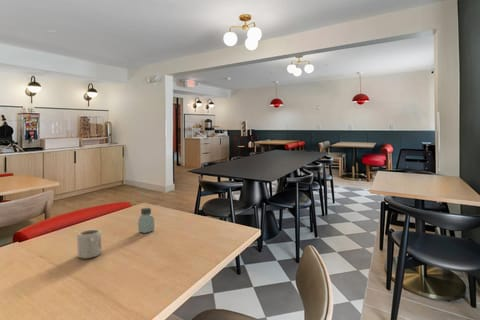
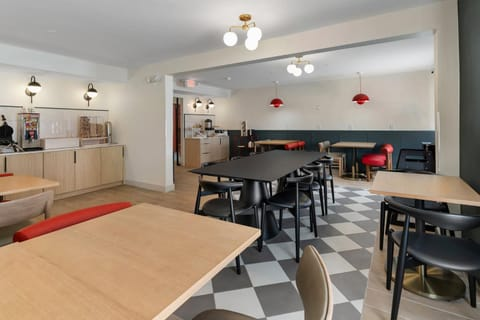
- cup [76,229,103,260]
- saltshaker [137,207,155,234]
